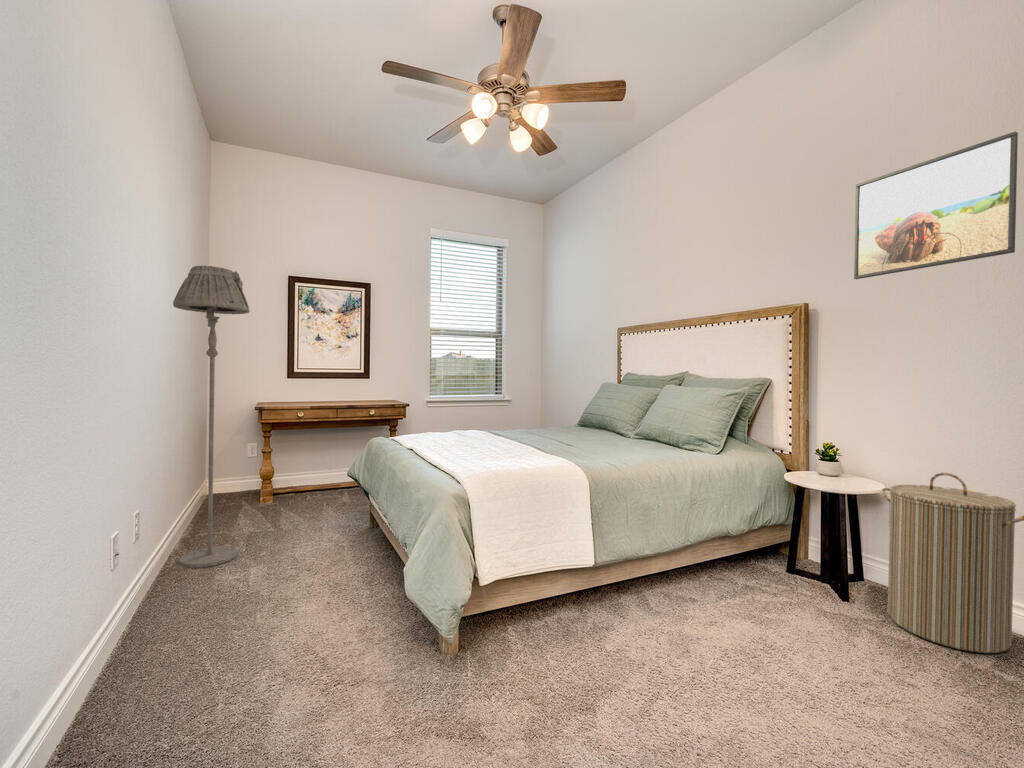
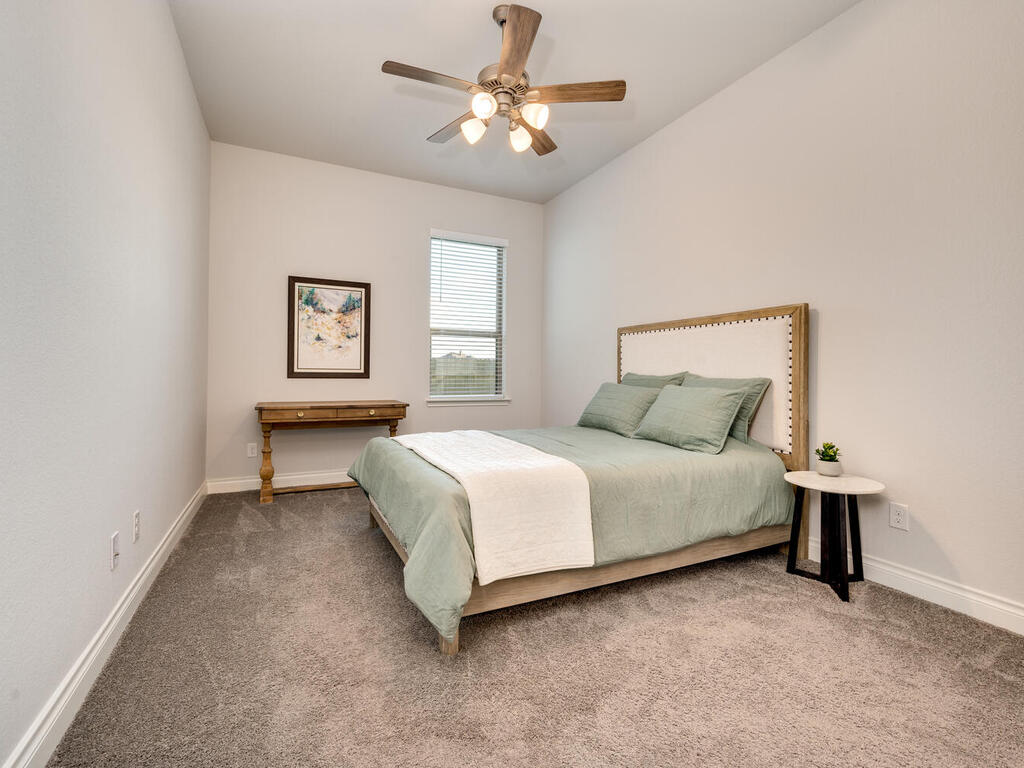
- laundry hamper [881,472,1024,654]
- floor lamp [172,265,251,569]
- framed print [853,130,1019,280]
